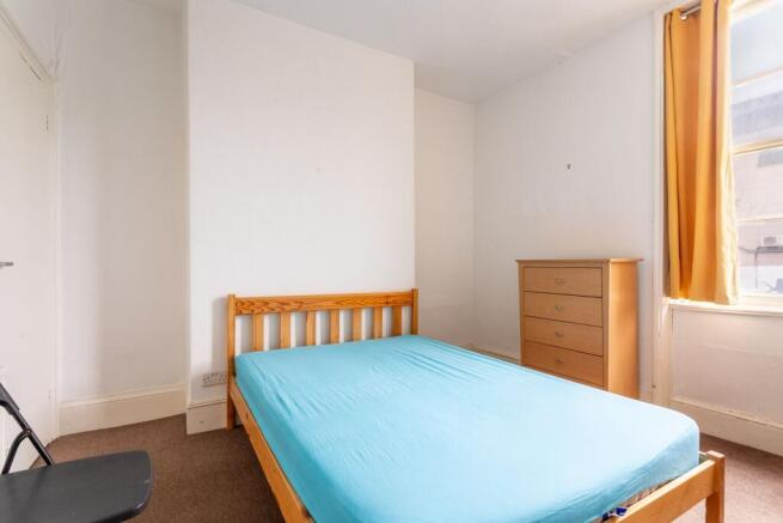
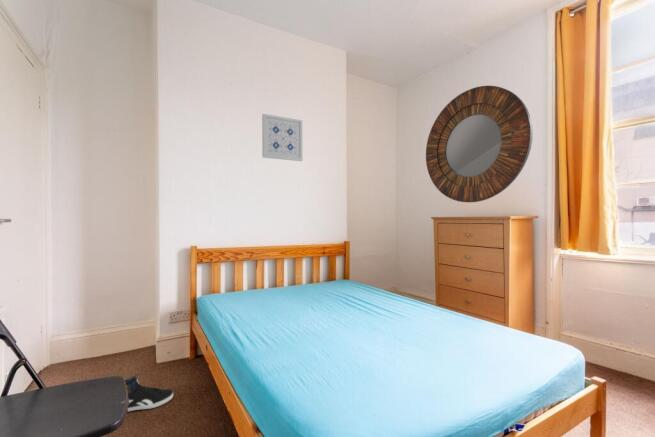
+ home mirror [425,85,534,203]
+ sneaker [124,376,174,412]
+ wall art [261,113,304,162]
